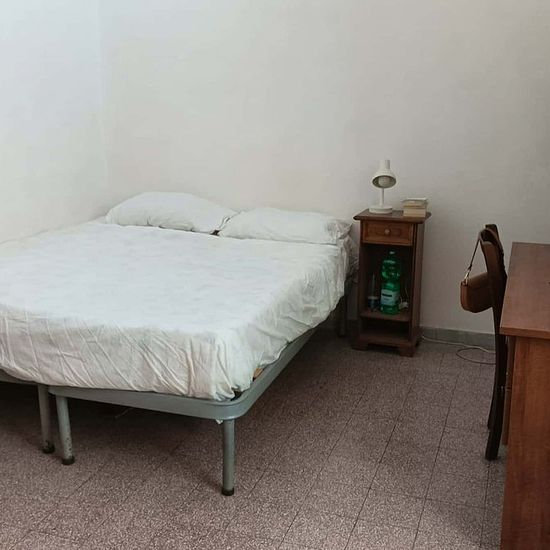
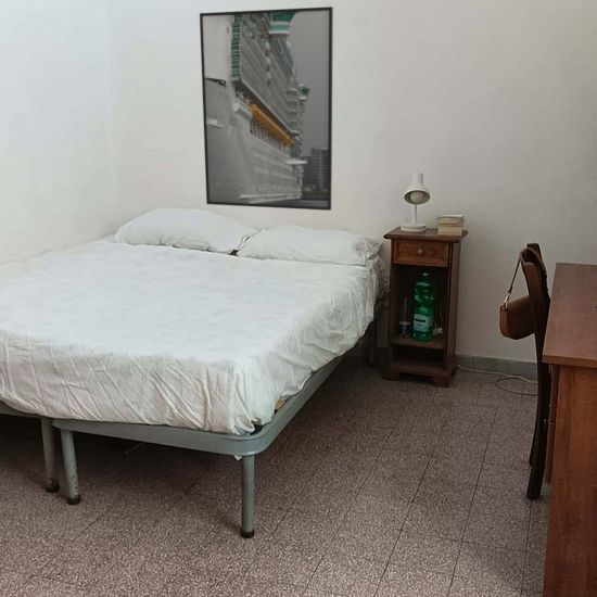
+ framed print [199,5,334,212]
